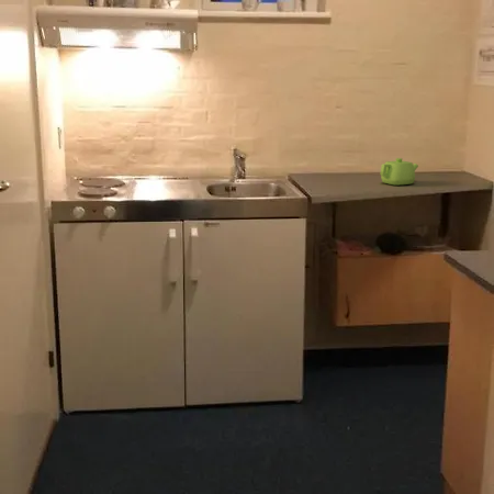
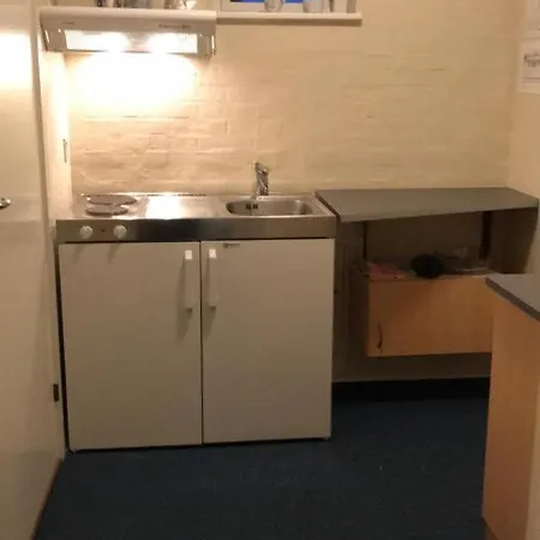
- teapot [379,157,419,187]
